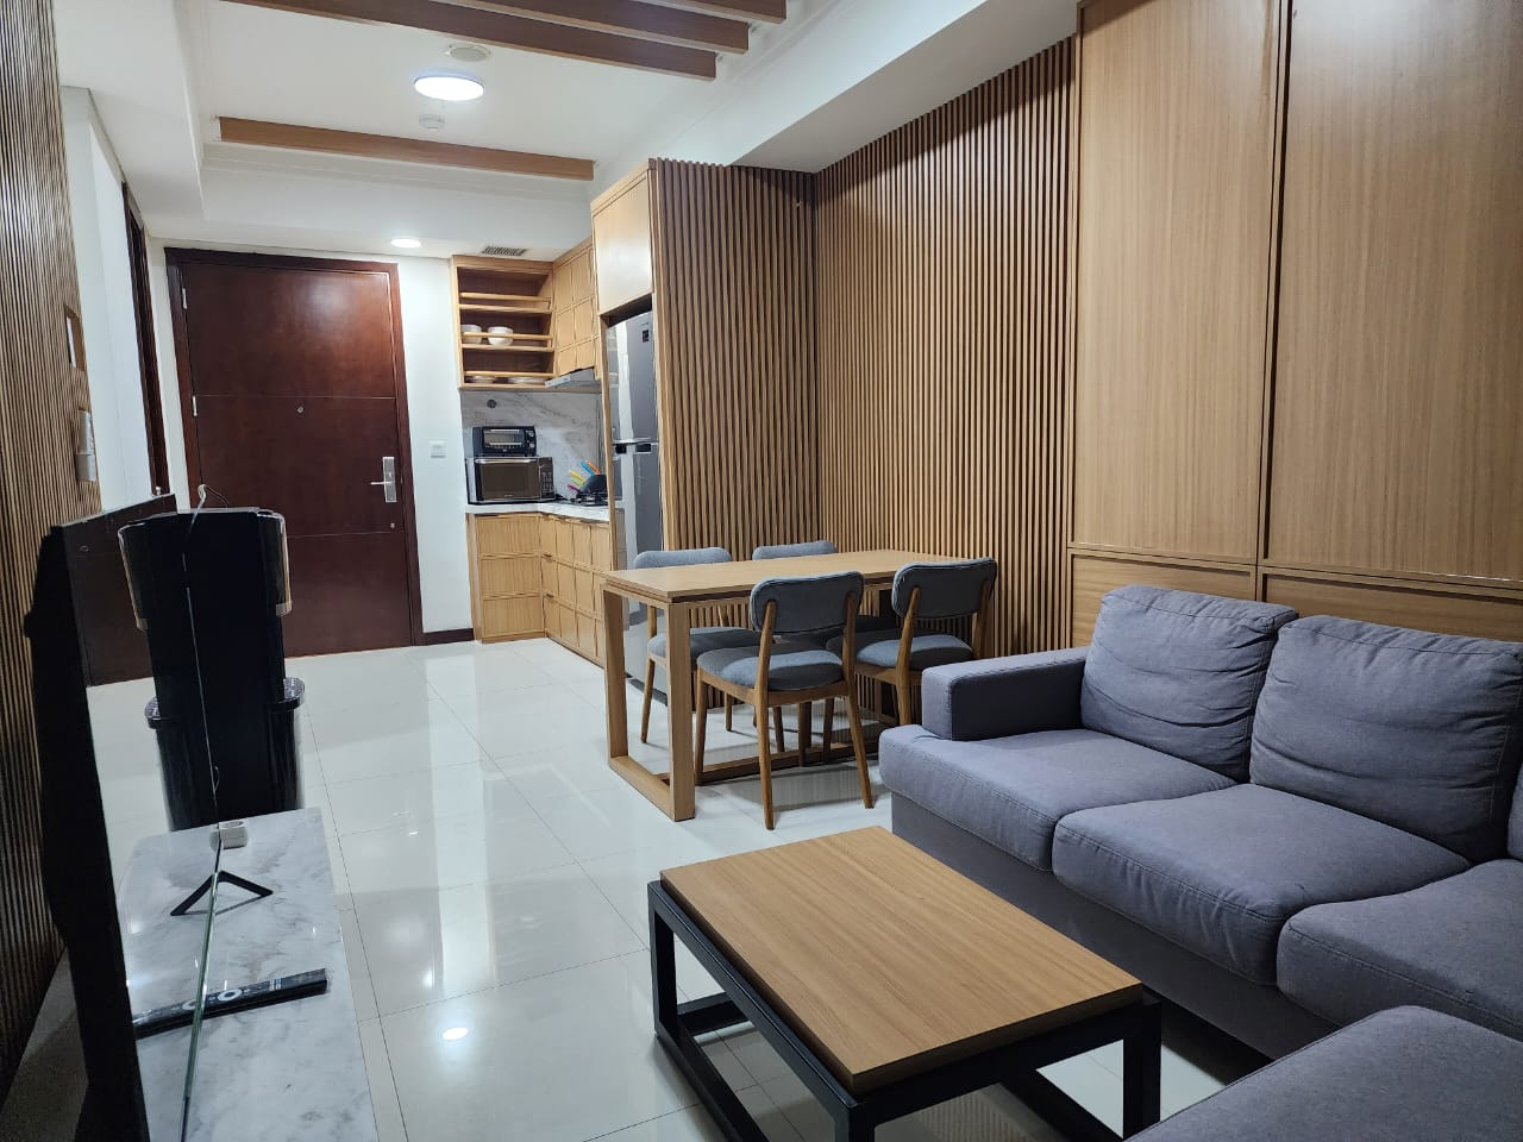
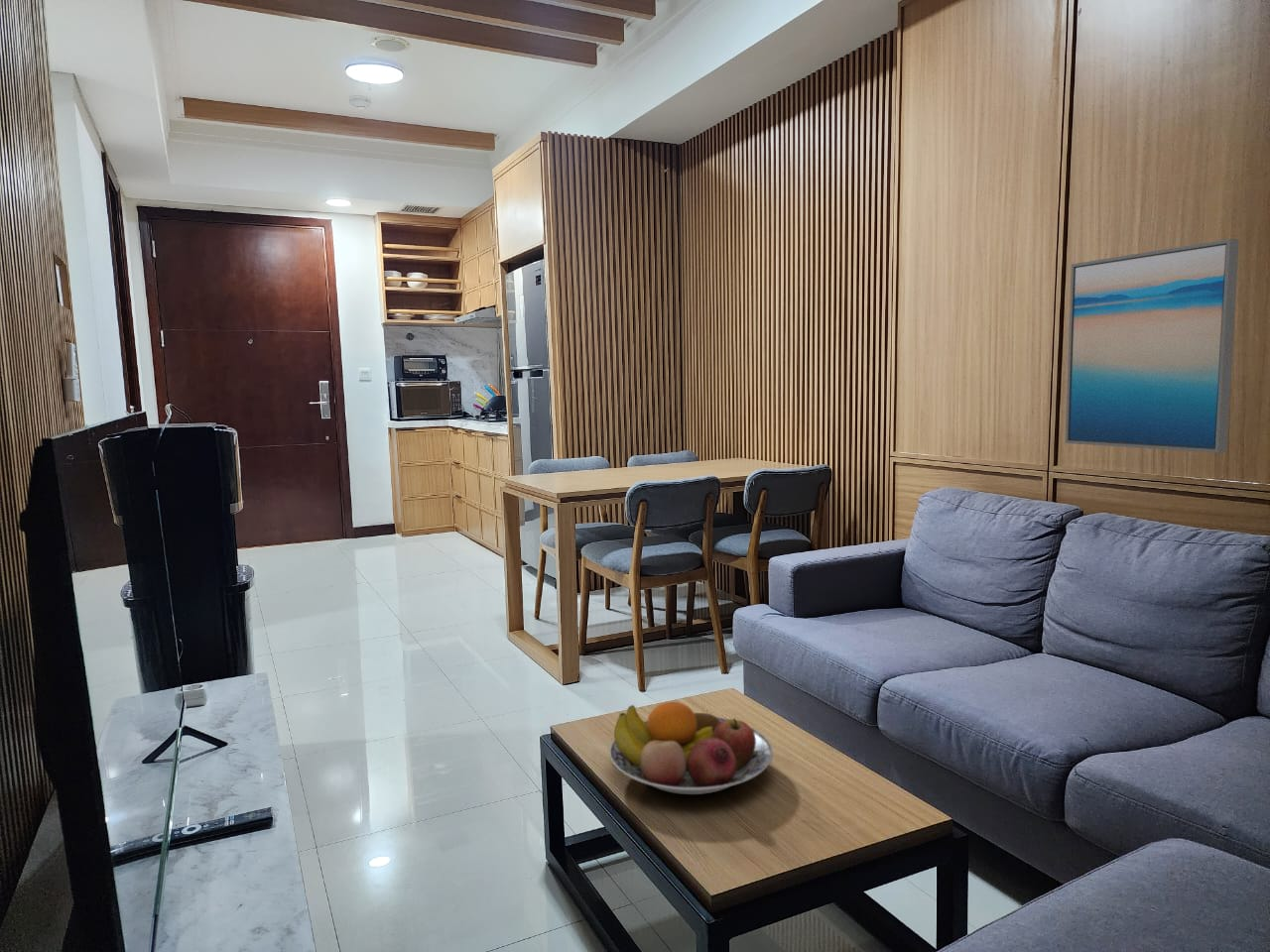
+ wall art [1065,238,1240,454]
+ fruit bowl [608,701,774,795]
